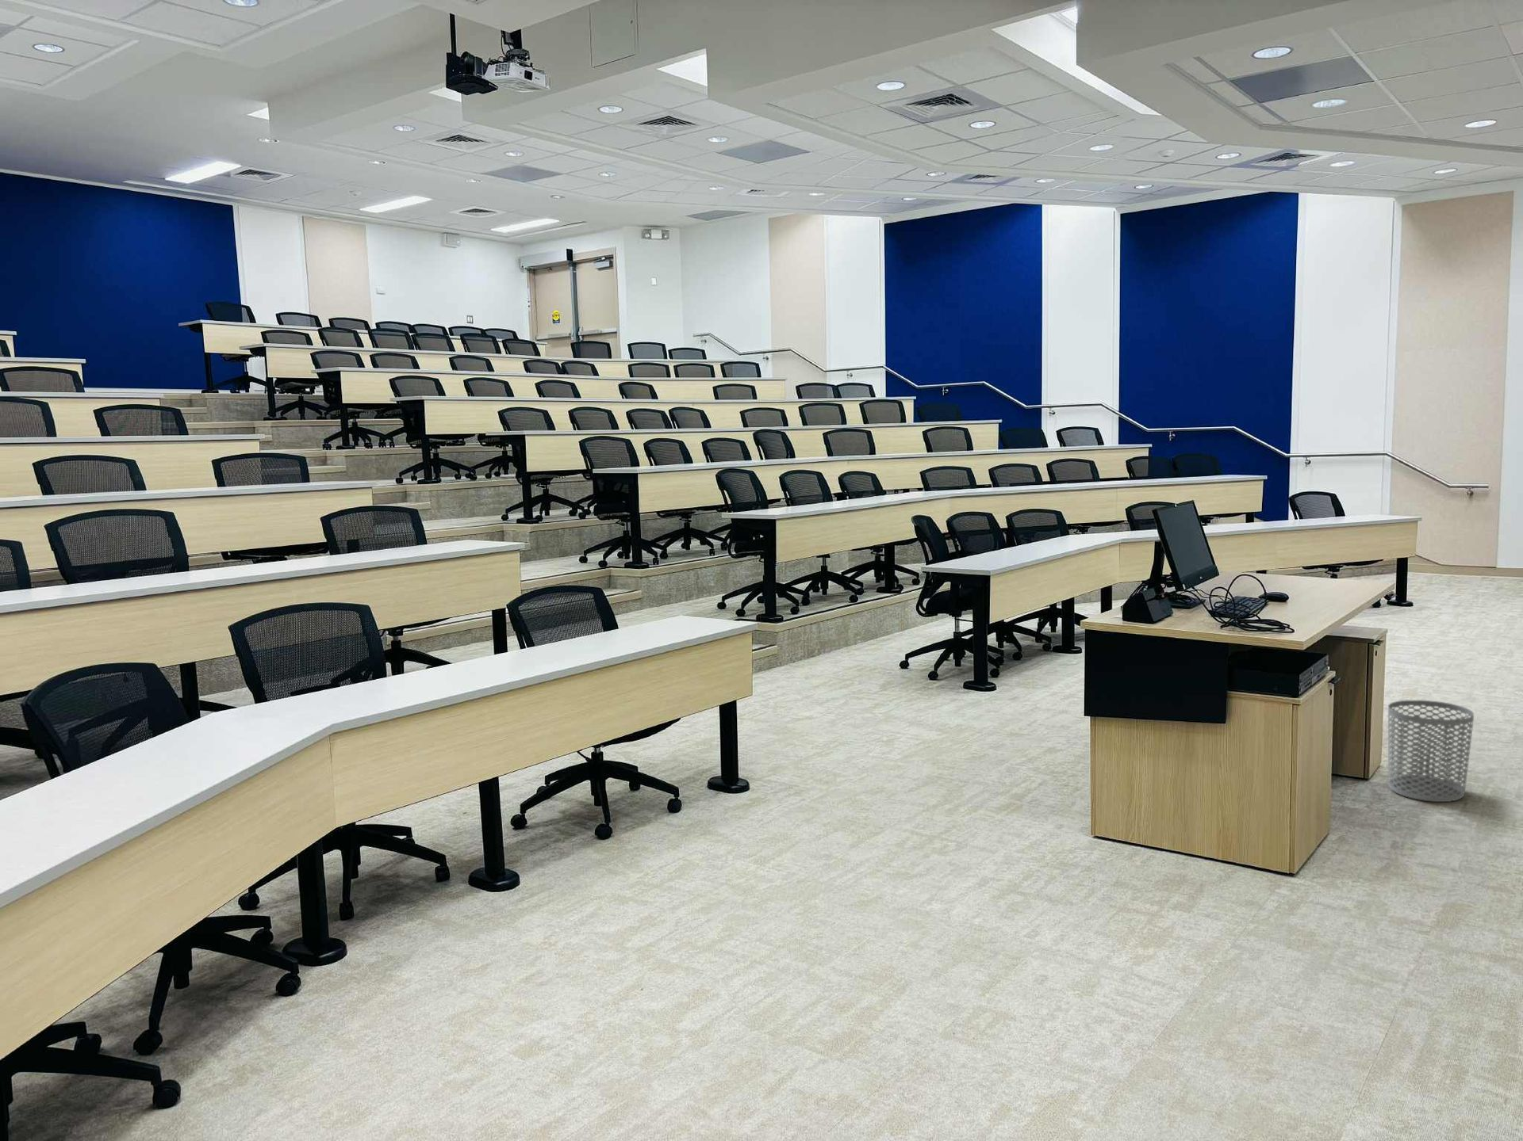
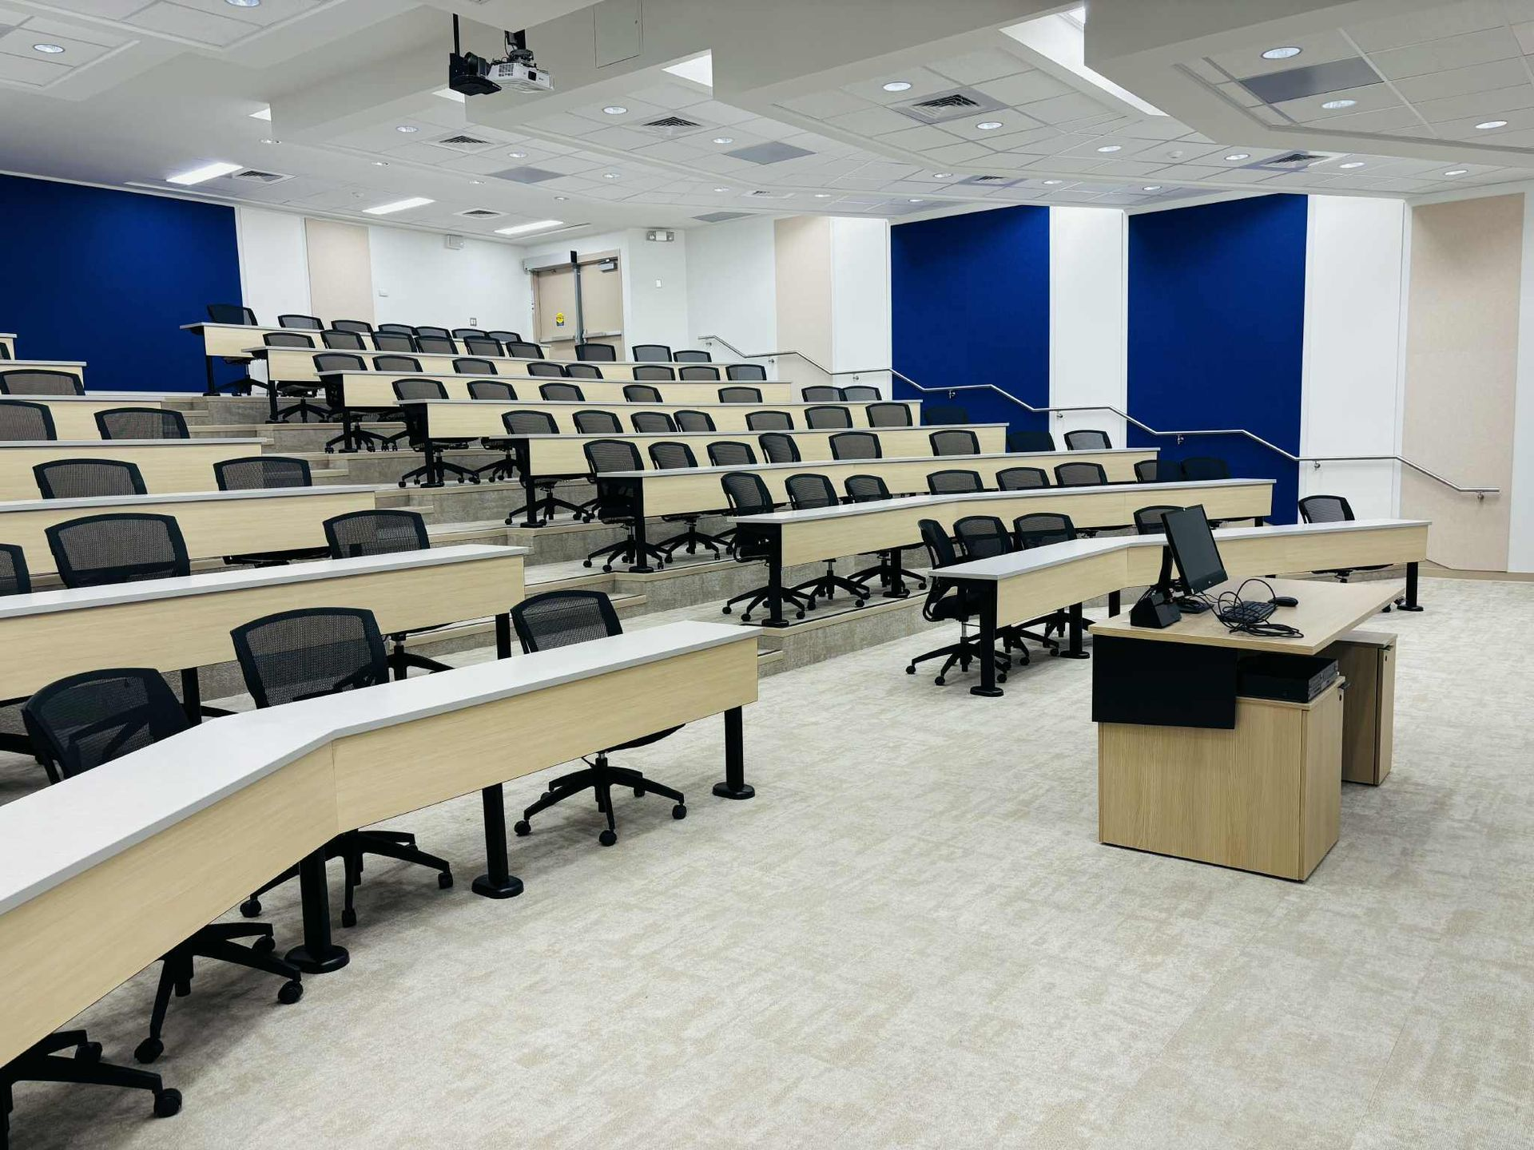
- waste bin [1387,700,1475,803]
